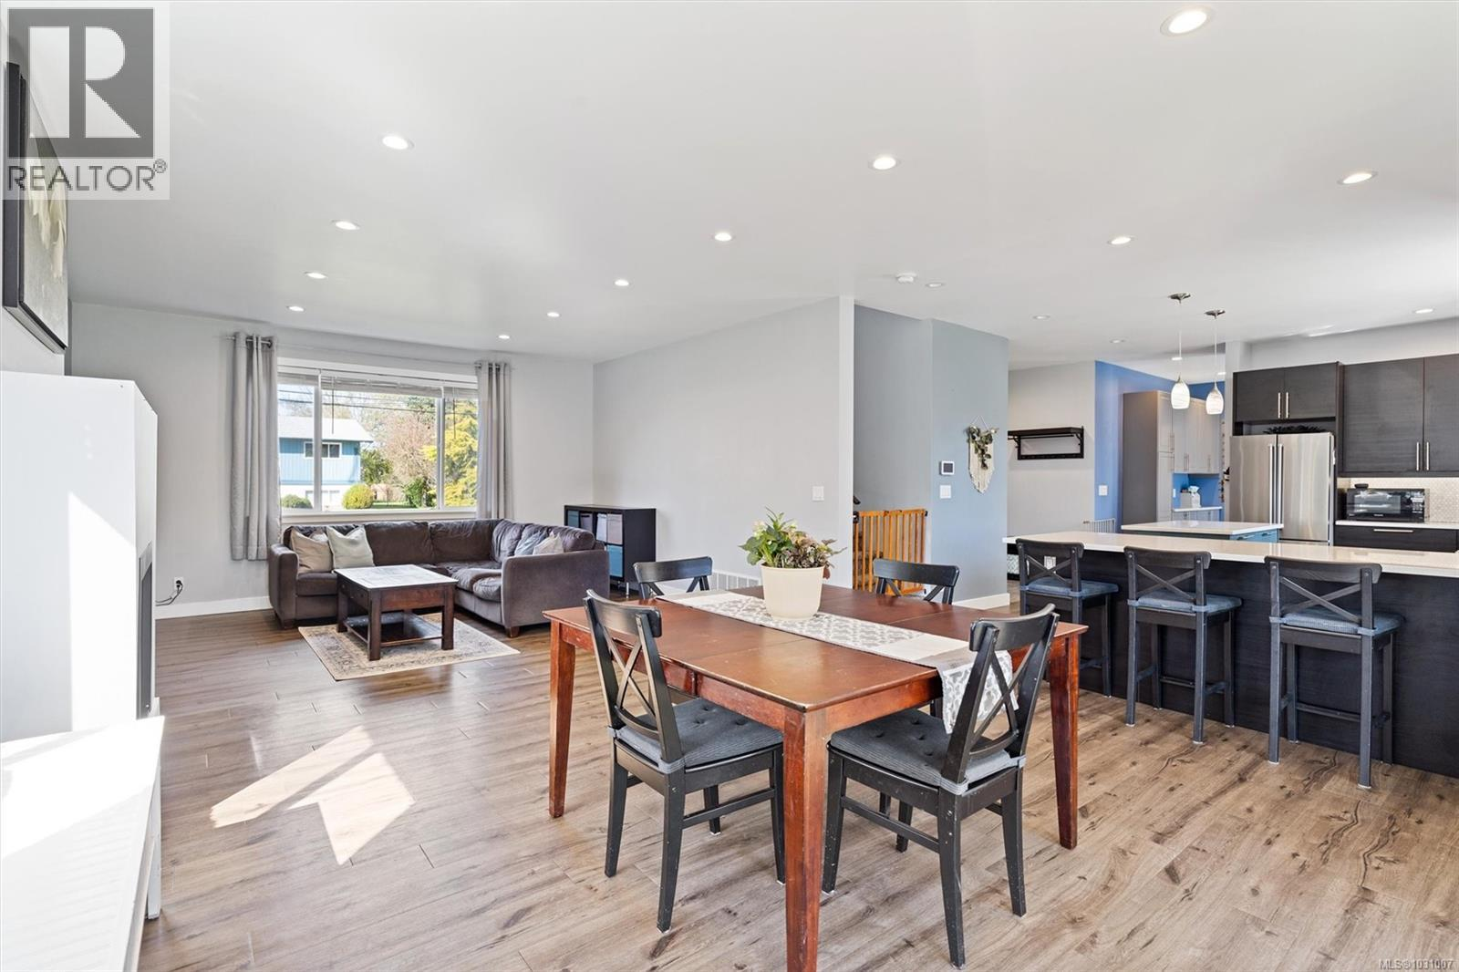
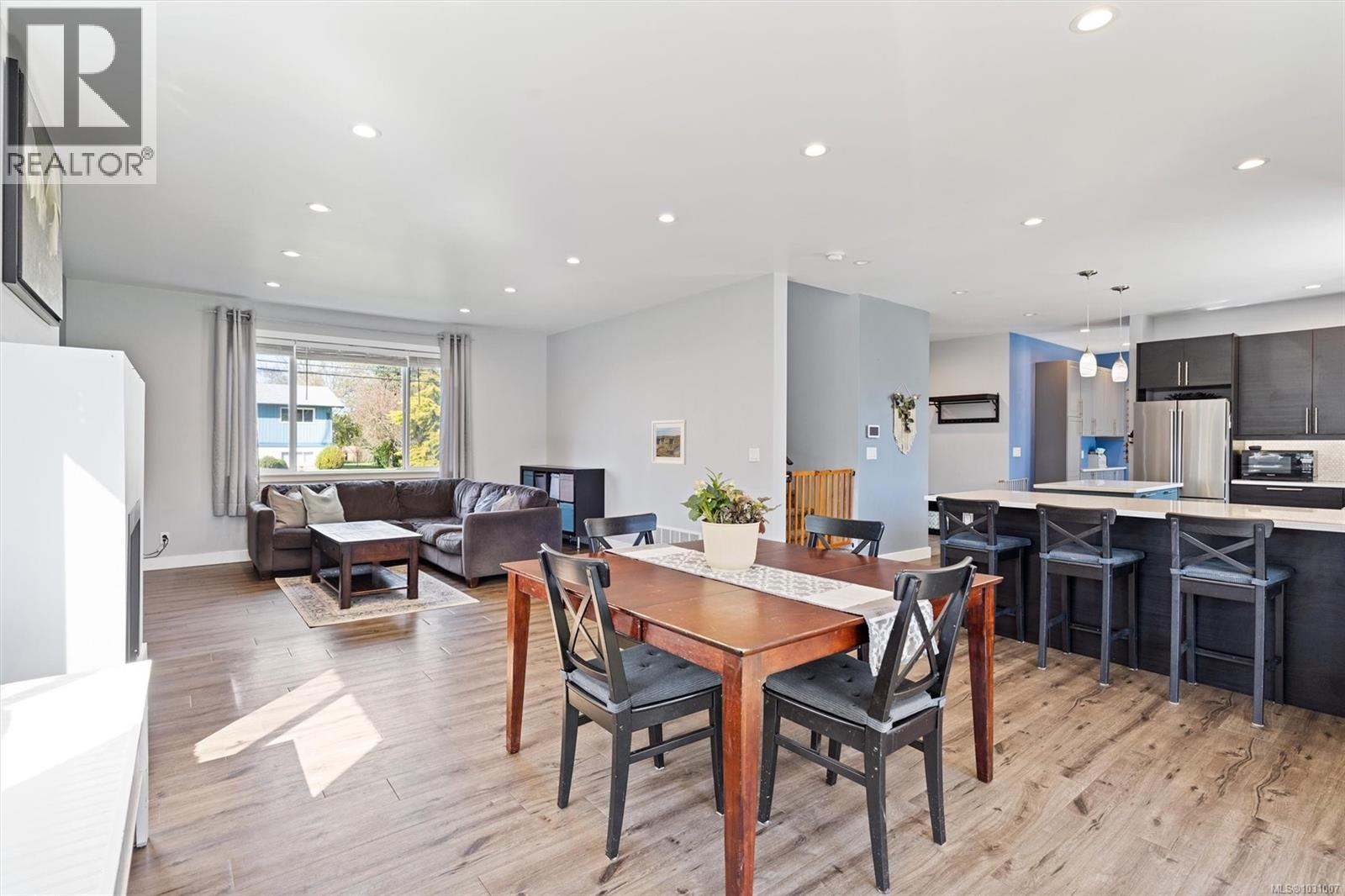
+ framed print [651,419,687,466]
